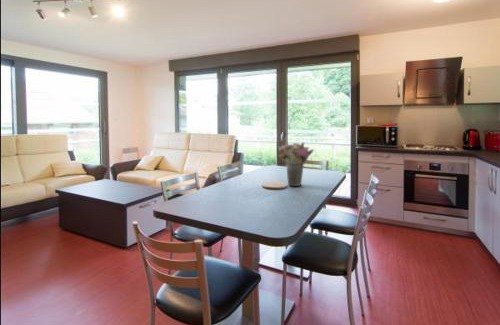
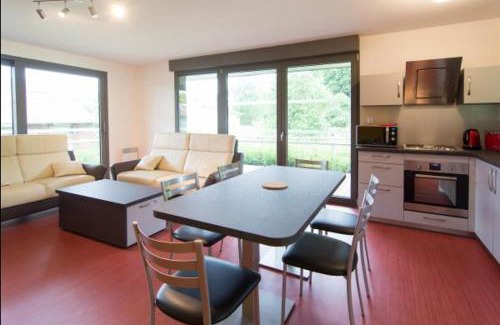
- flower bouquet [276,141,315,187]
